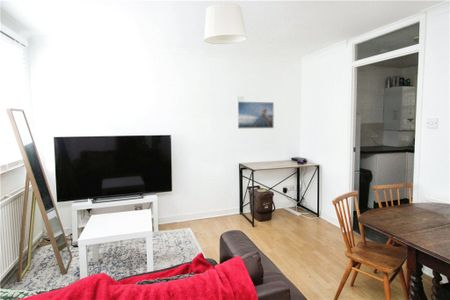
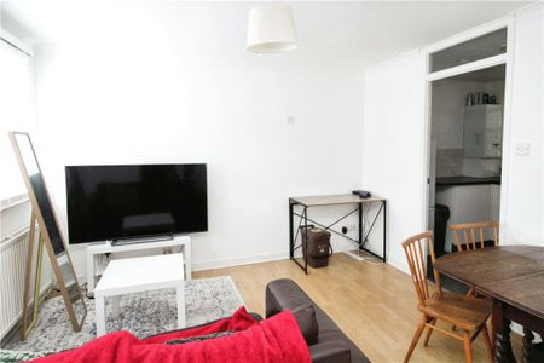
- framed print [236,100,275,130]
